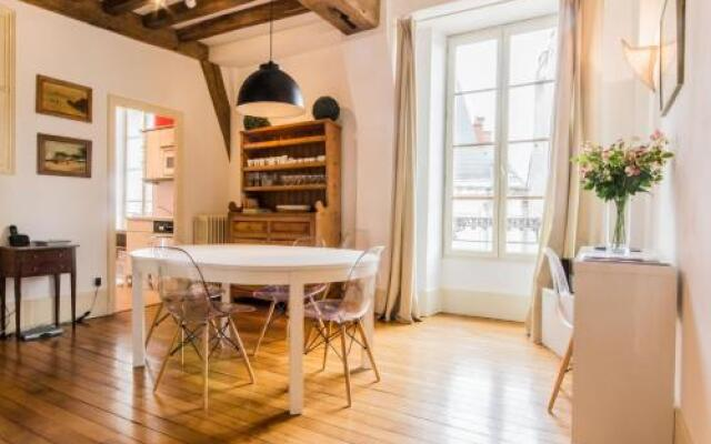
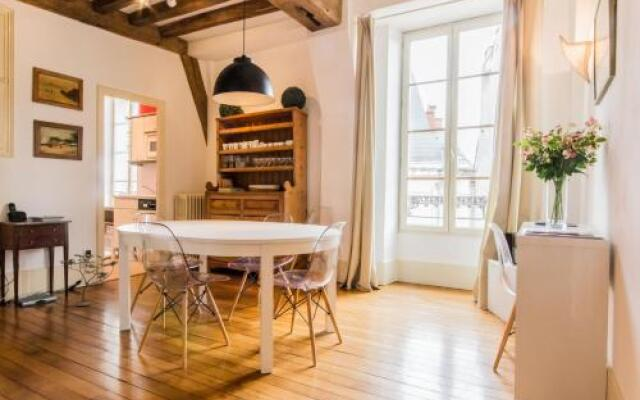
+ decorative plant [58,253,119,307]
